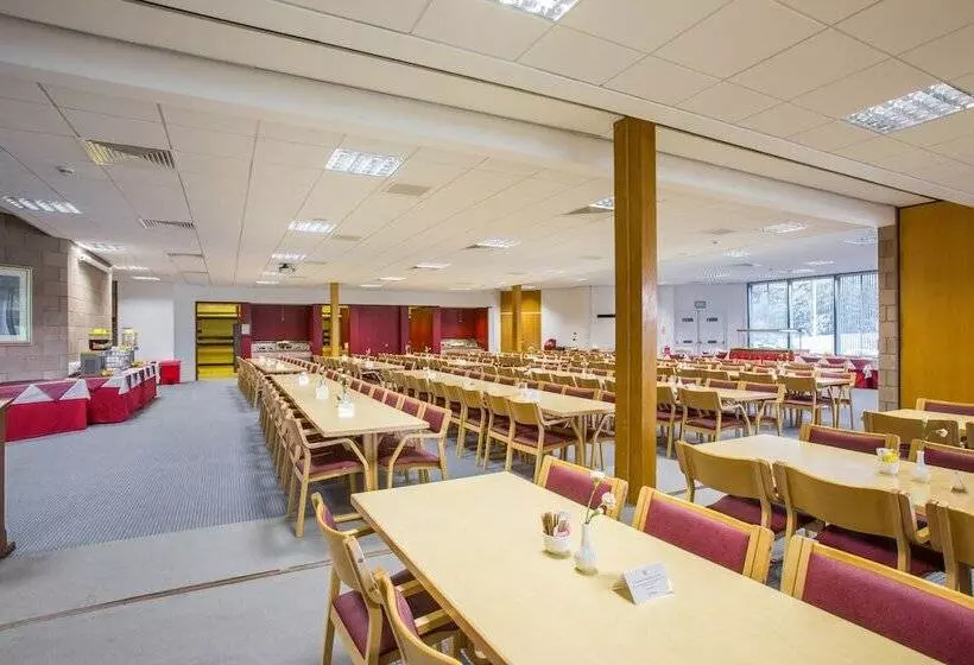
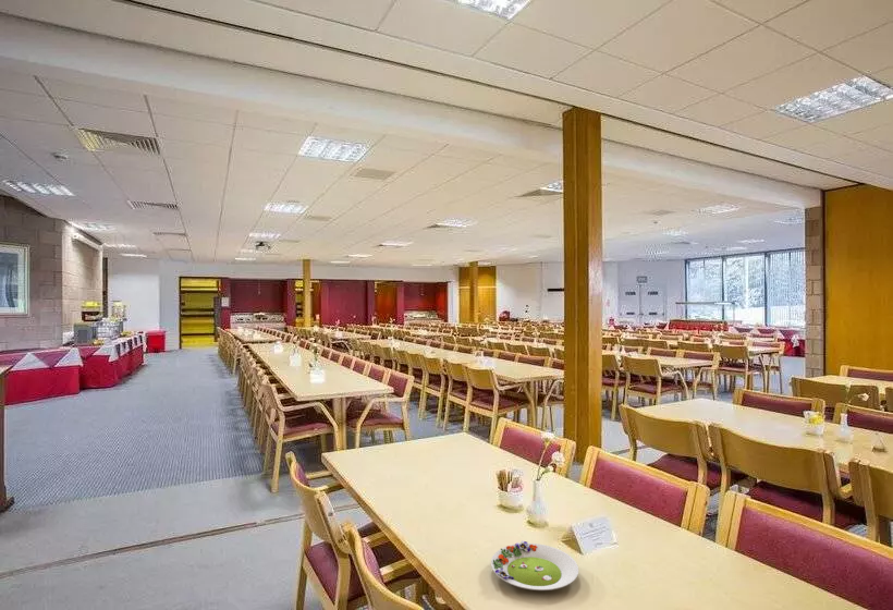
+ salad plate [490,540,579,591]
